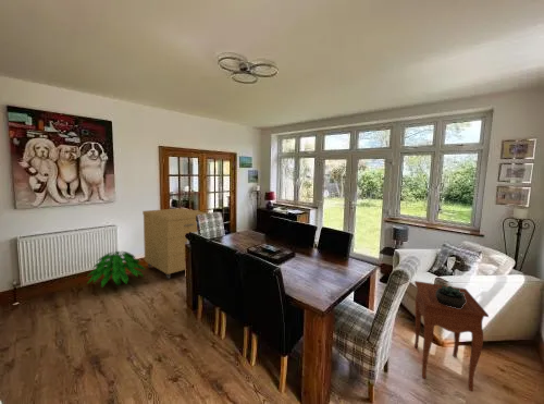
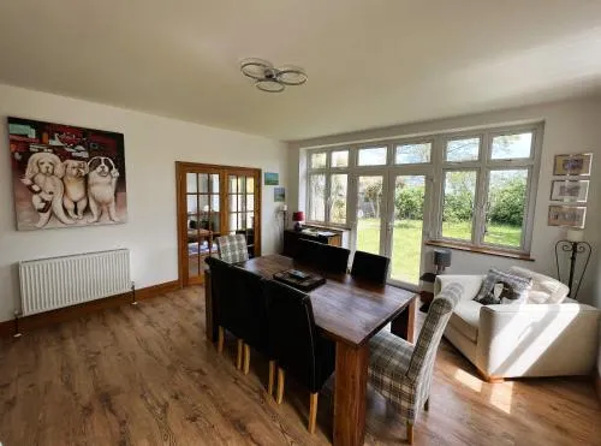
- indoor plant [86,249,147,287]
- side table [413,280,490,393]
- storage cabinet [141,207,208,280]
- succulent plant [435,284,466,308]
